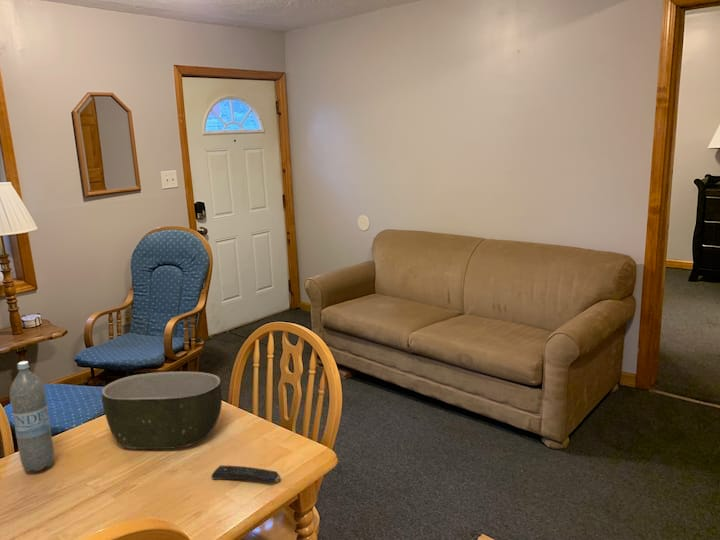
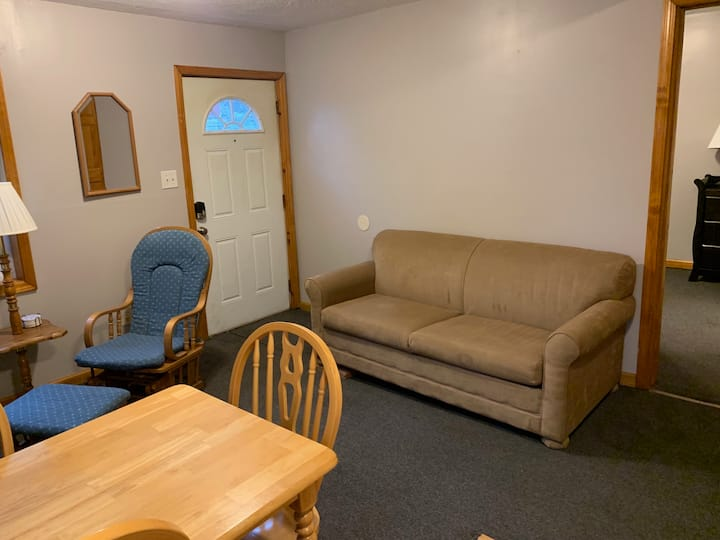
- water bottle [9,360,55,472]
- bowl [100,371,223,450]
- remote control [211,464,282,483]
